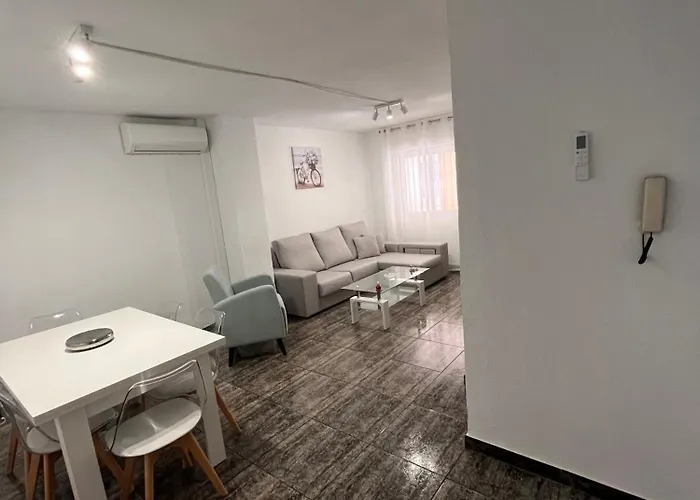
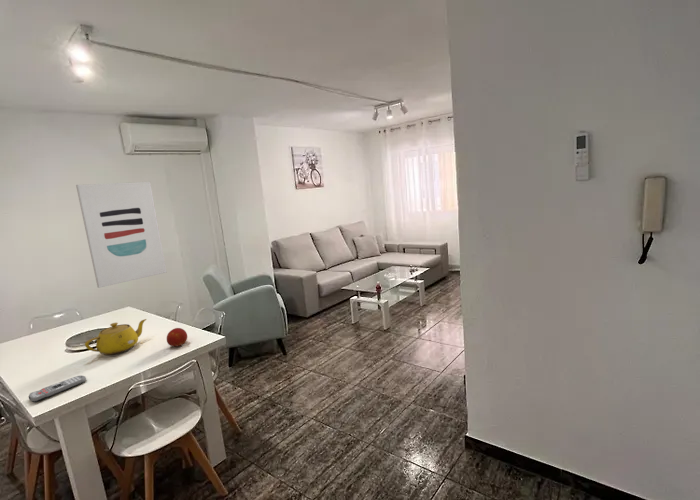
+ teapot [84,318,147,356]
+ fruit [166,327,188,347]
+ remote control [27,374,87,403]
+ wall art [75,181,167,289]
